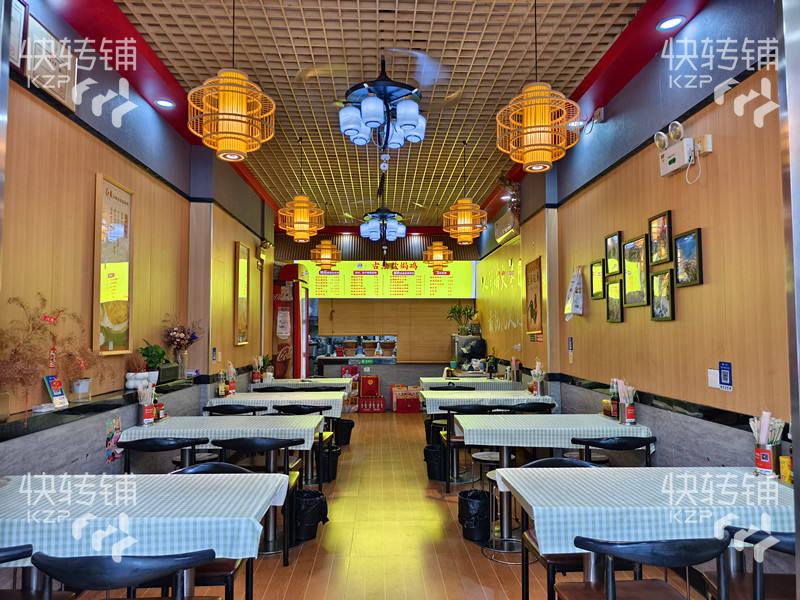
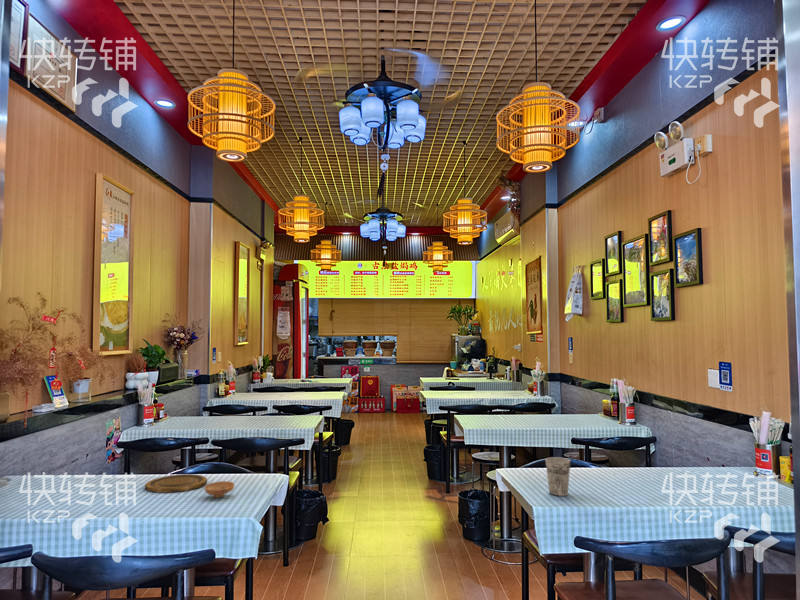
+ plate [144,473,208,494]
+ bowl [203,480,236,499]
+ cup [544,456,571,497]
